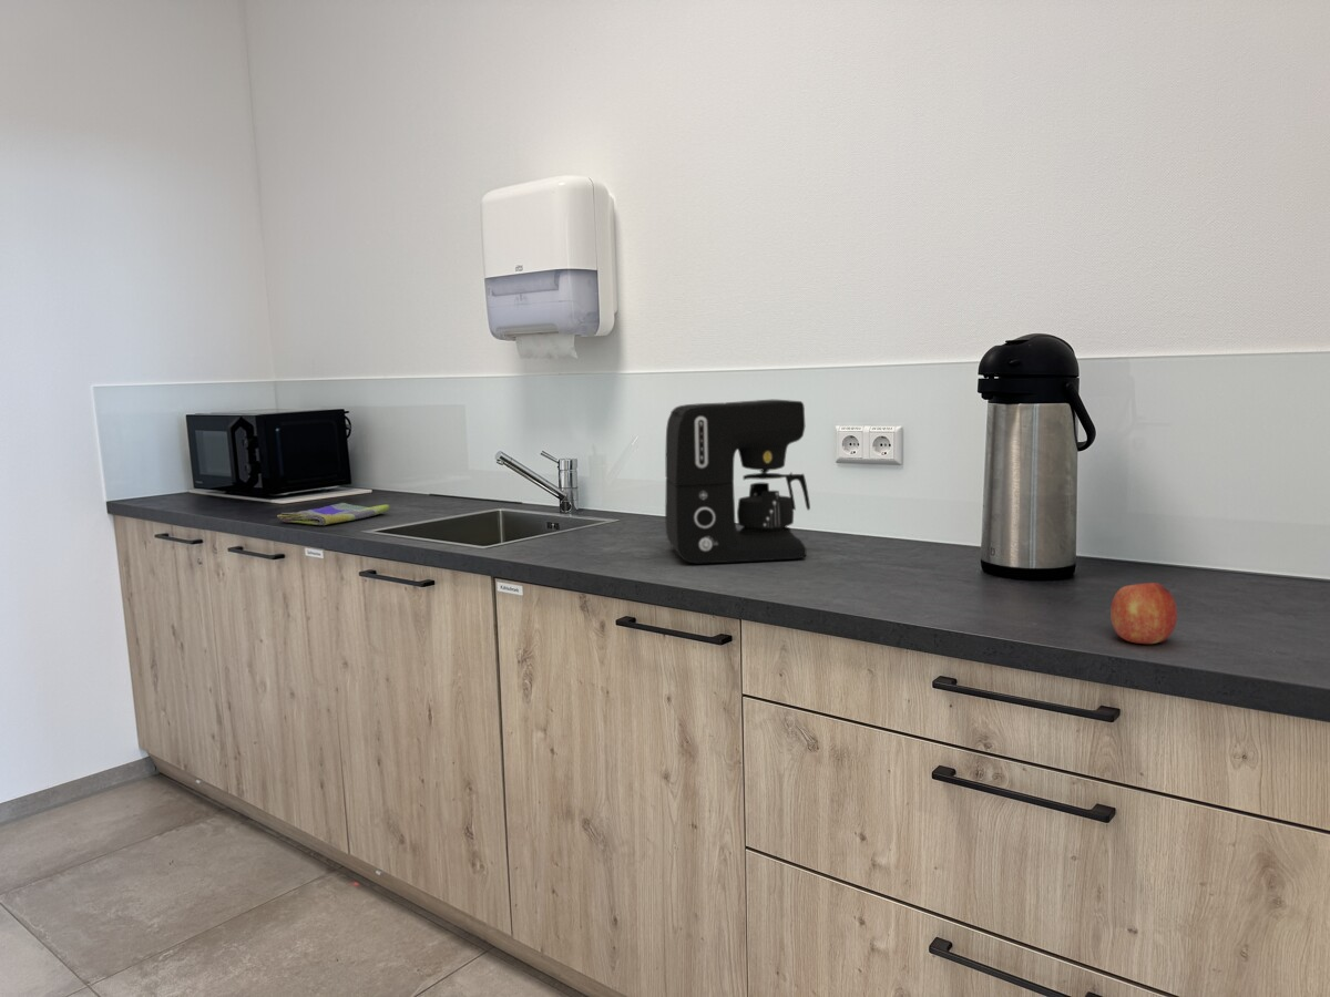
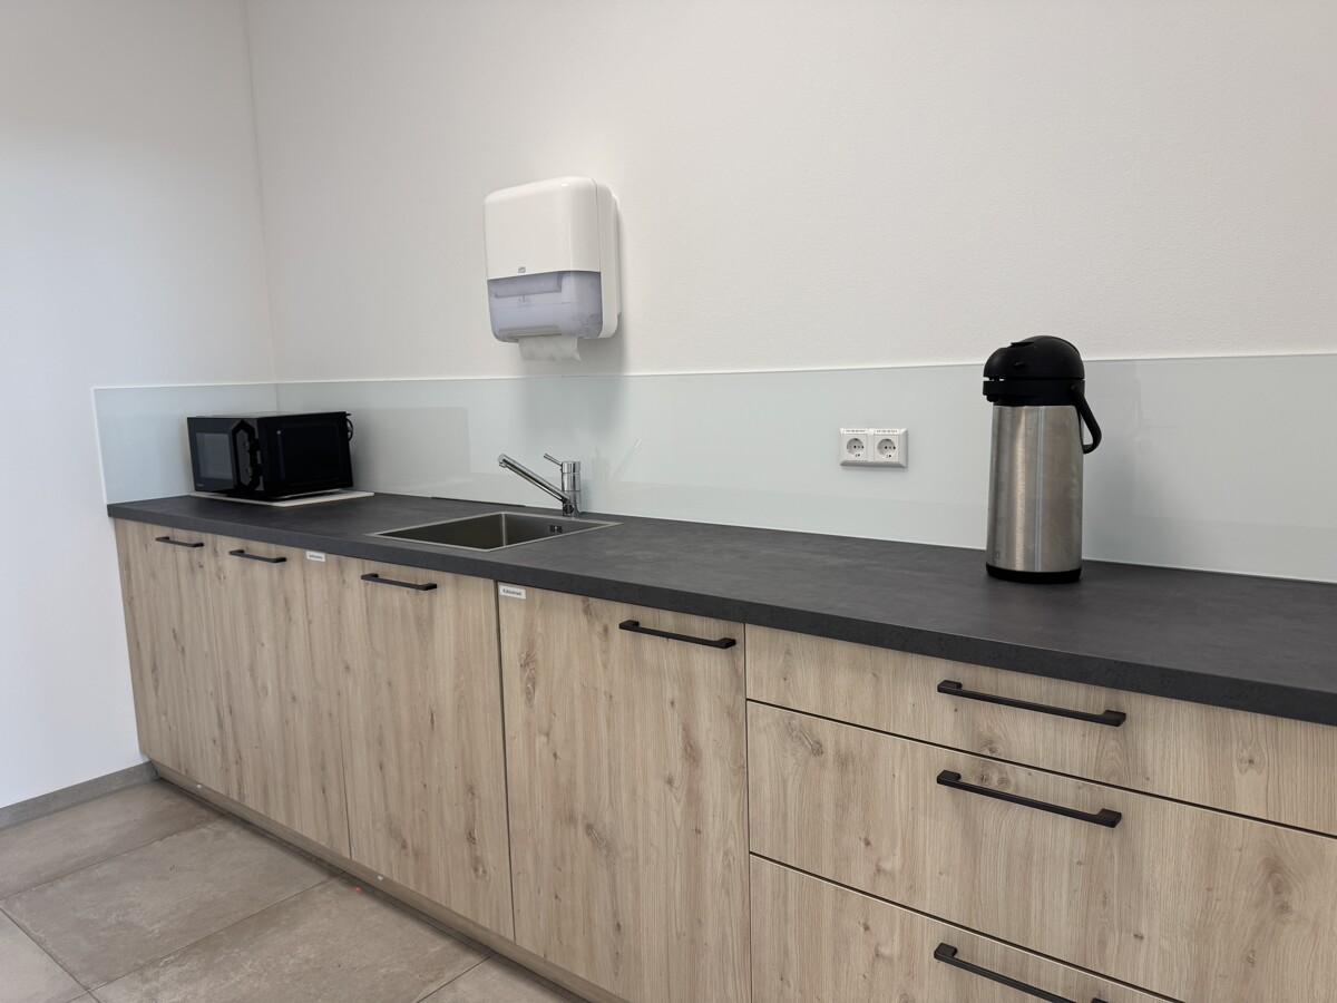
- fruit [1109,582,1178,645]
- coffee maker [664,399,811,564]
- dish towel [276,502,390,526]
